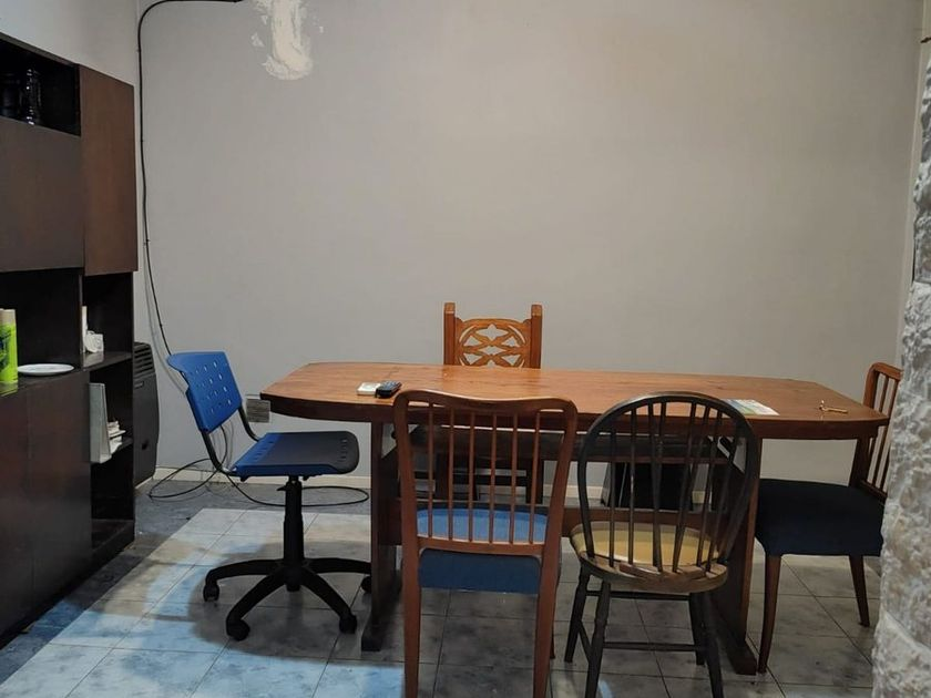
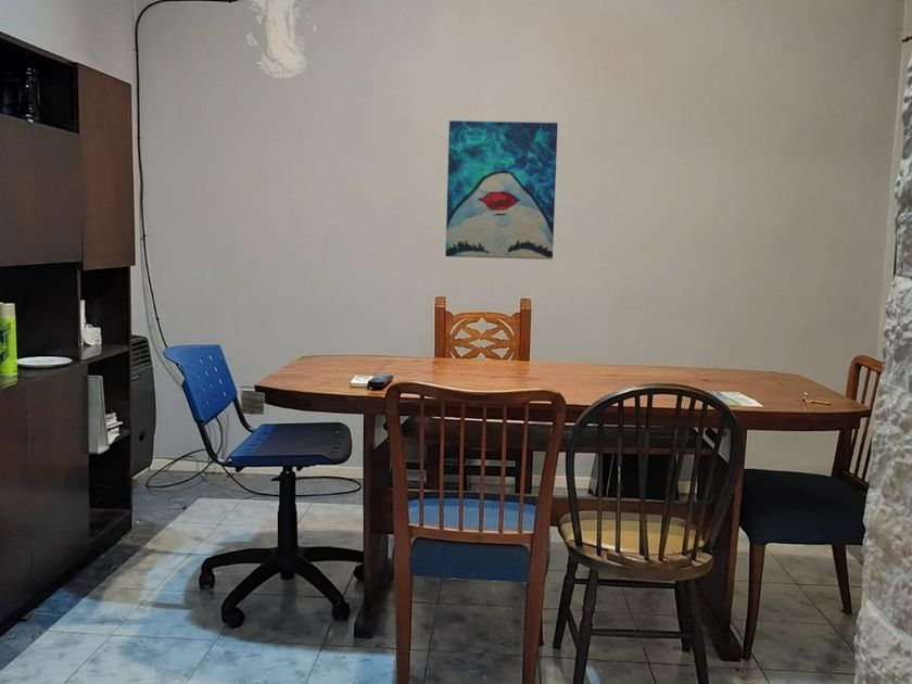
+ wall art [444,119,559,261]
